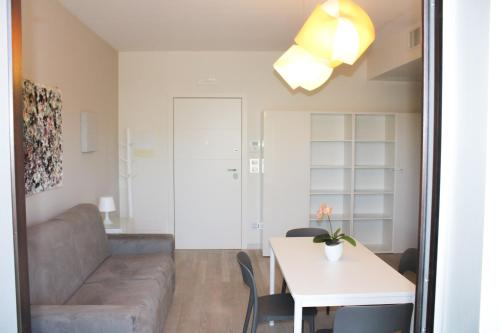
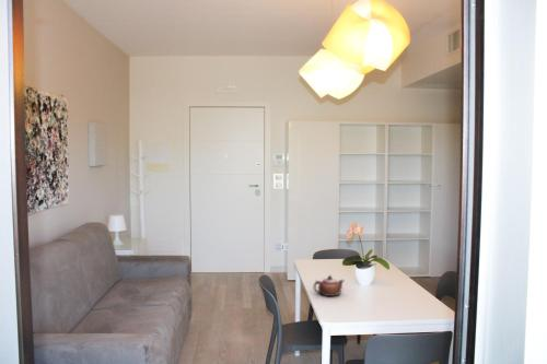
+ teapot [312,274,346,297]
